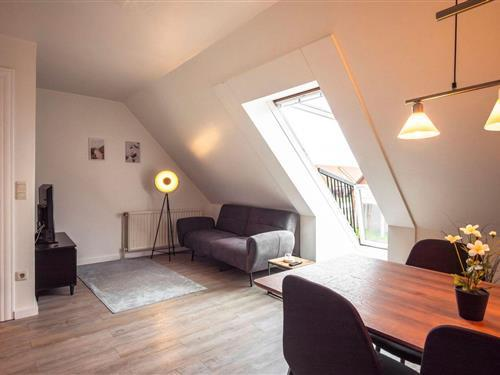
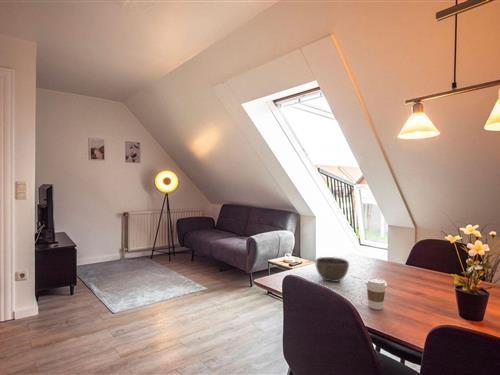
+ coffee cup [364,277,388,311]
+ bowl [315,256,350,283]
